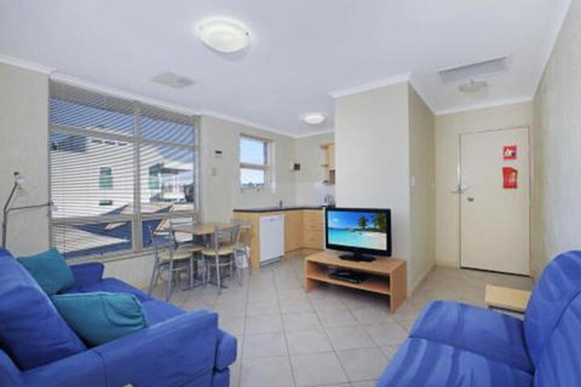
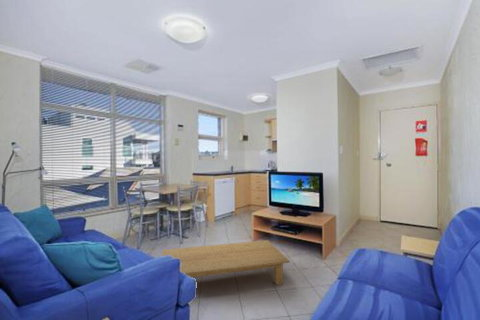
+ coffee table [161,239,291,286]
